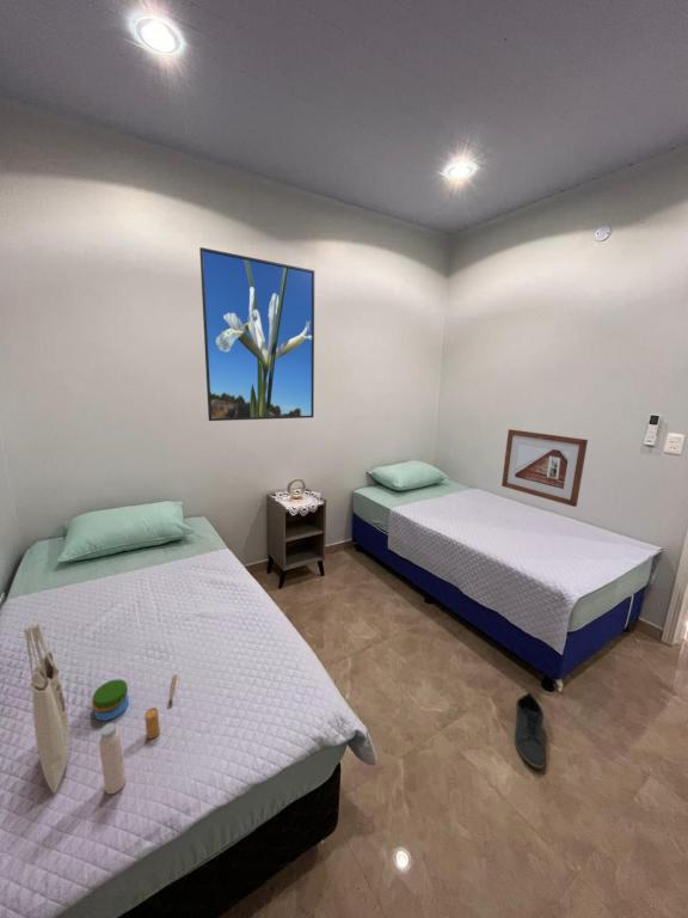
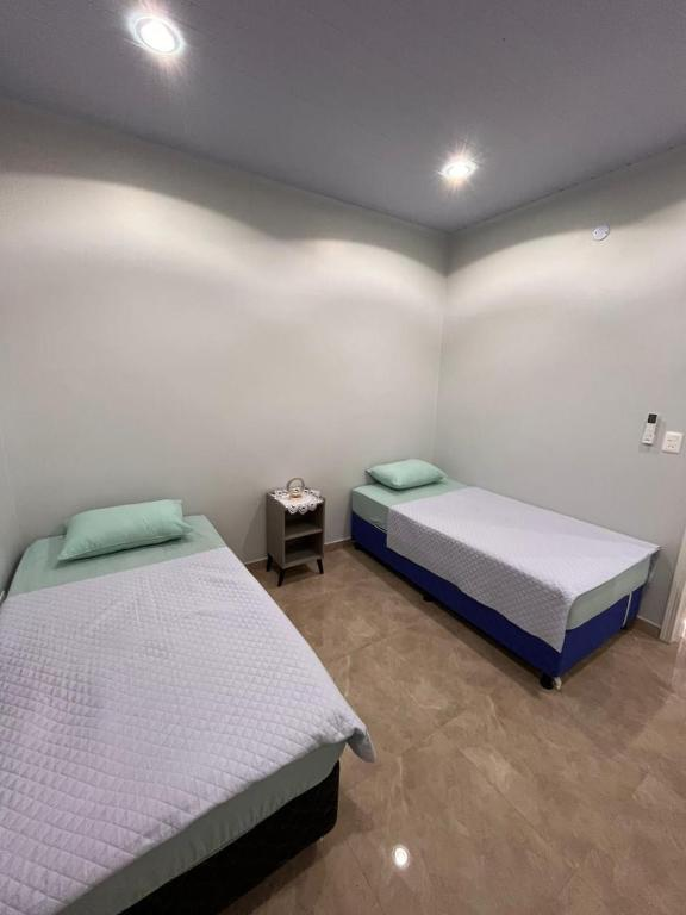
- picture frame [500,428,589,508]
- tote bag [23,622,178,796]
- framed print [198,246,315,422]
- shoe [514,691,547,770]
